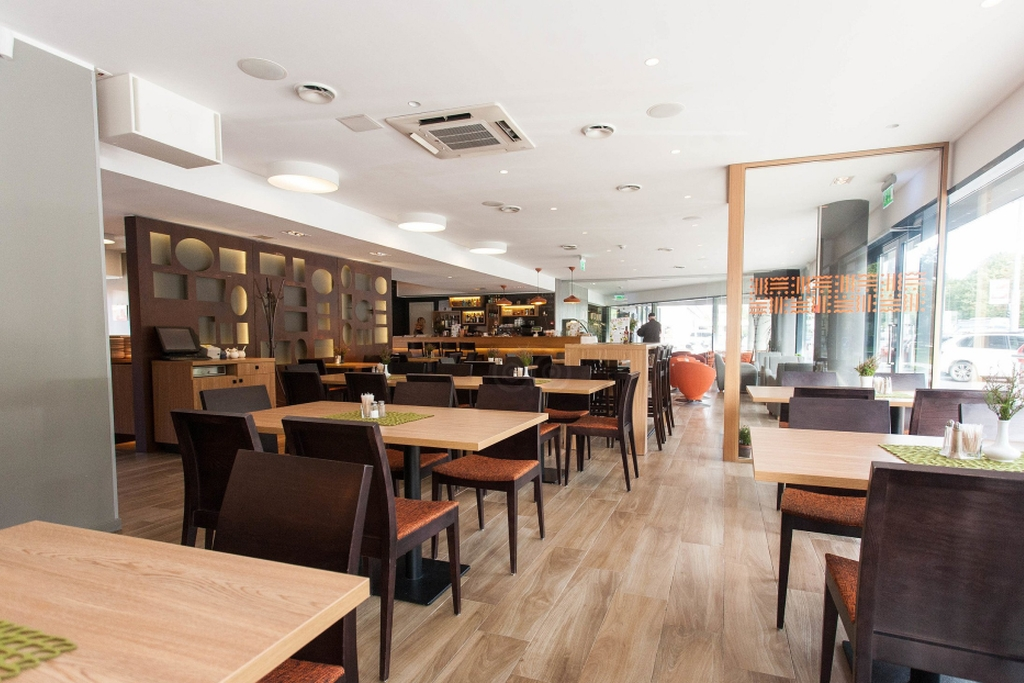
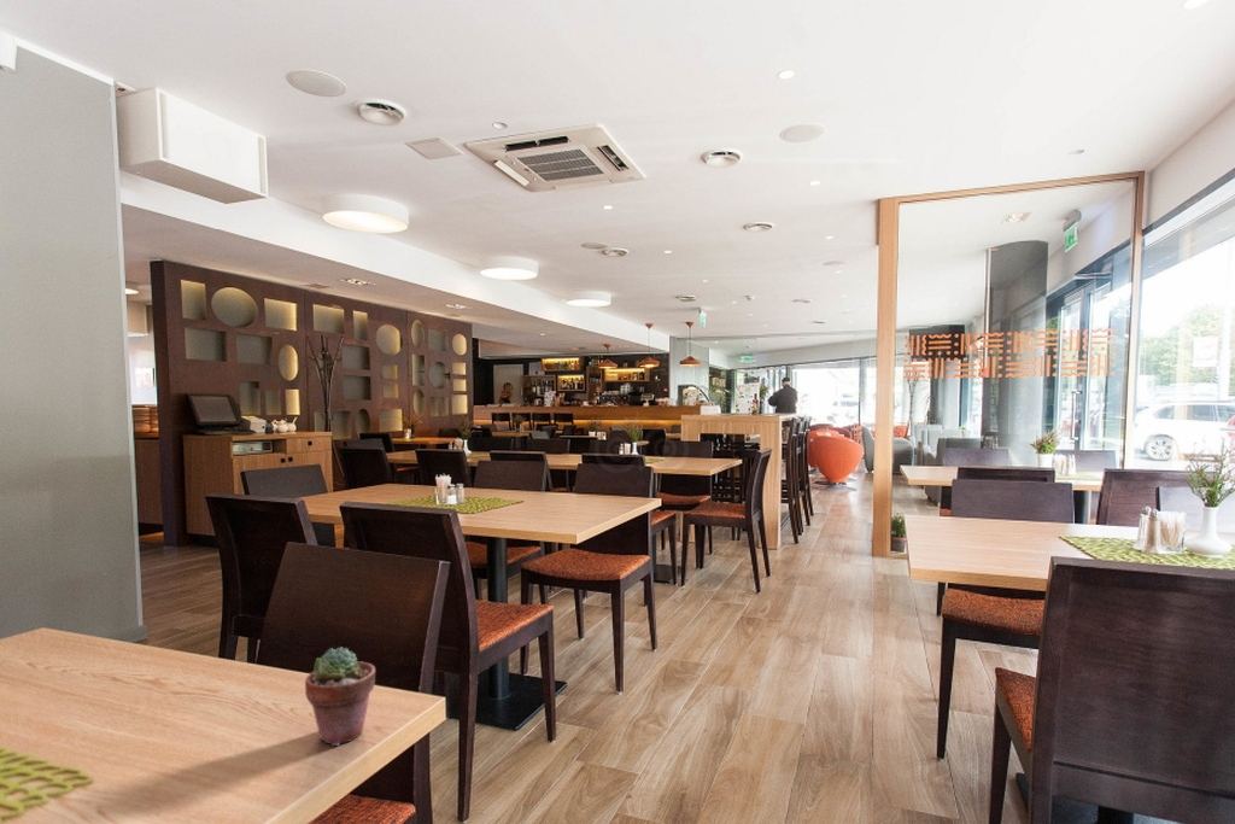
+ potted succulent [304,645,376,748]
